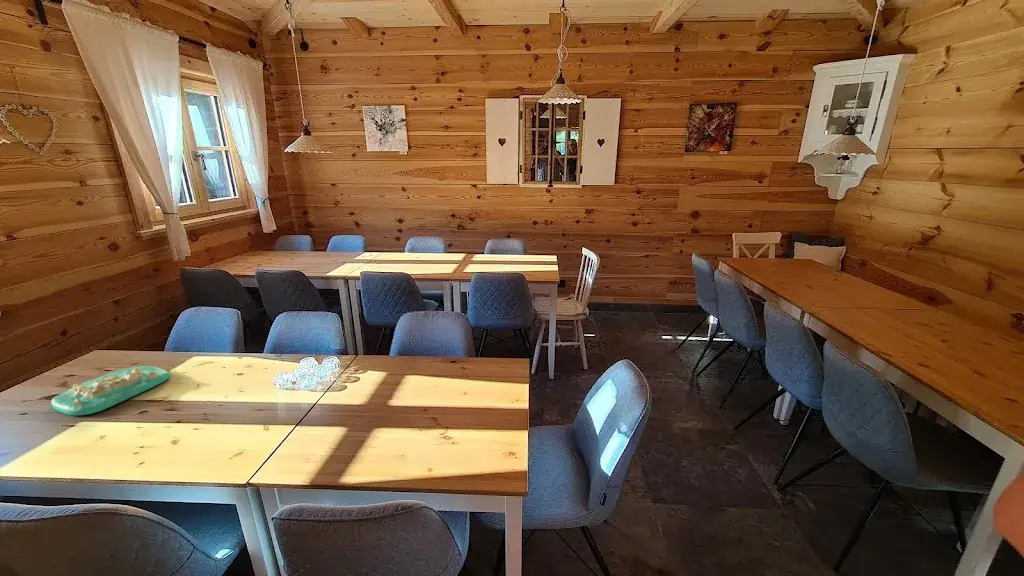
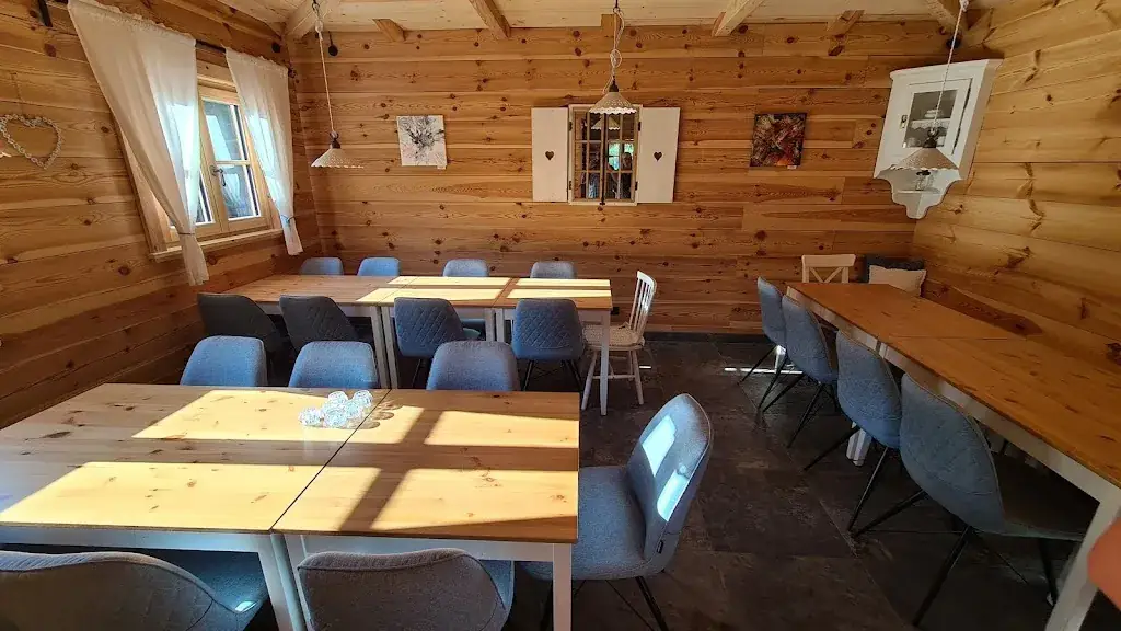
- decorative tray [50,365,171,416]
